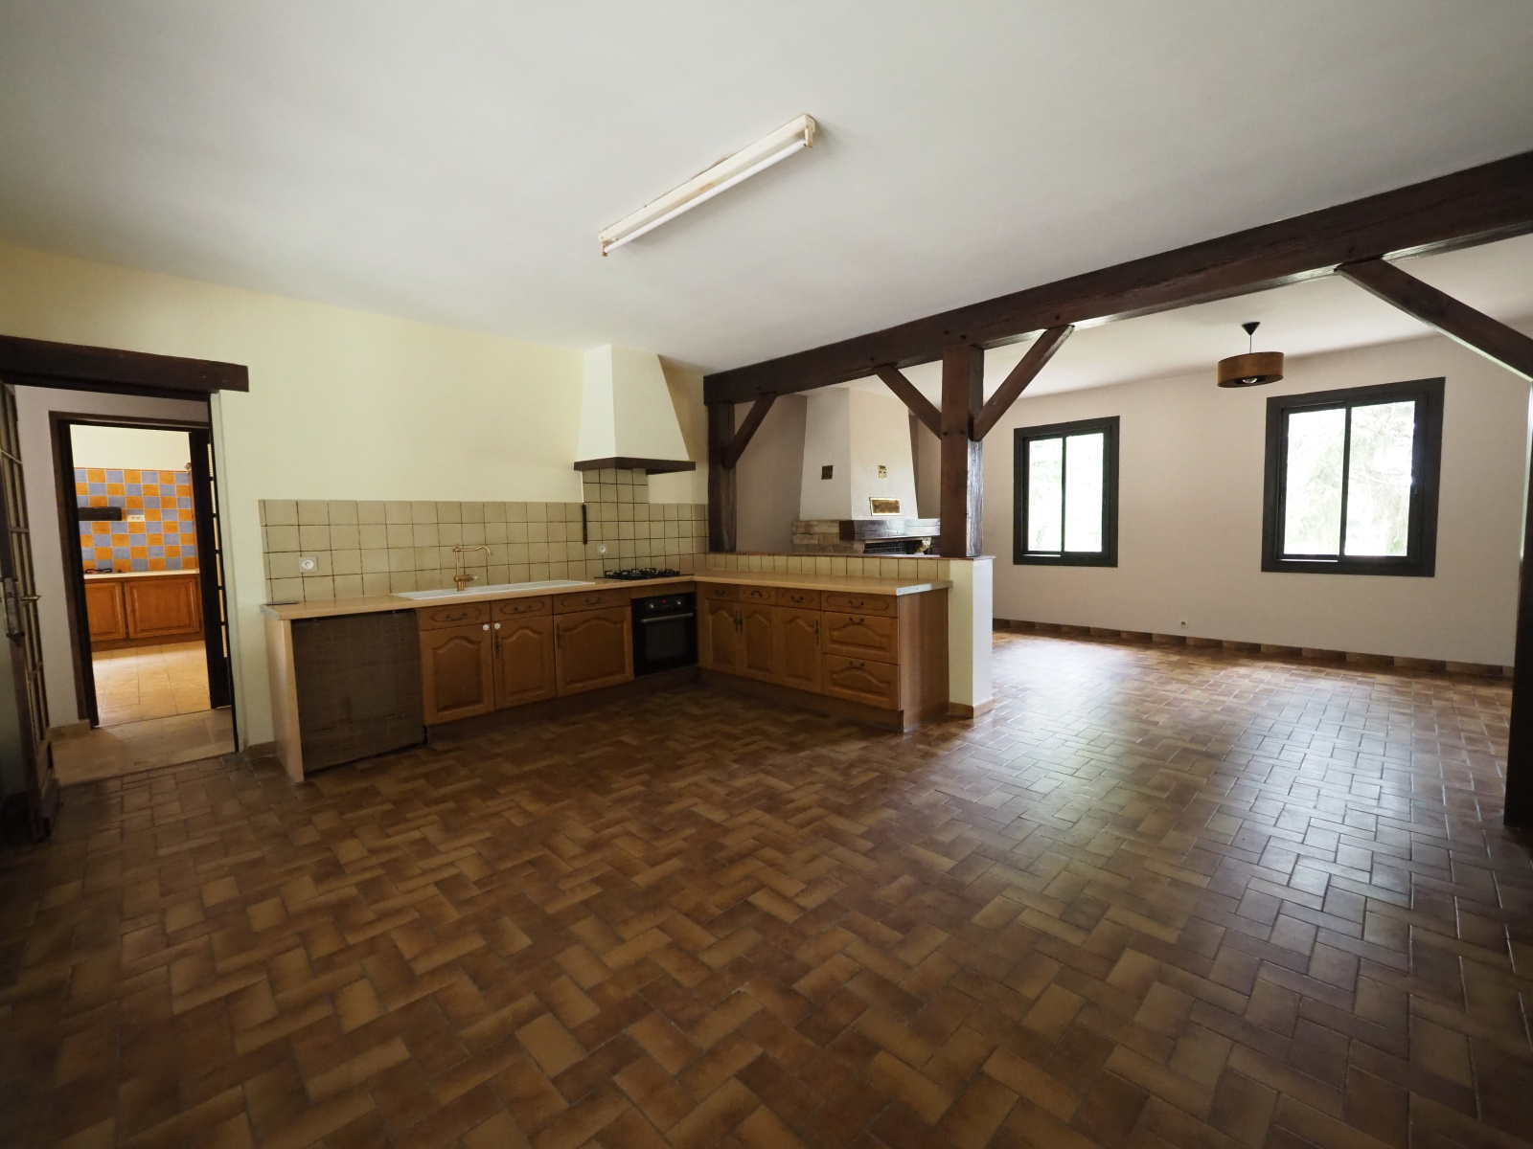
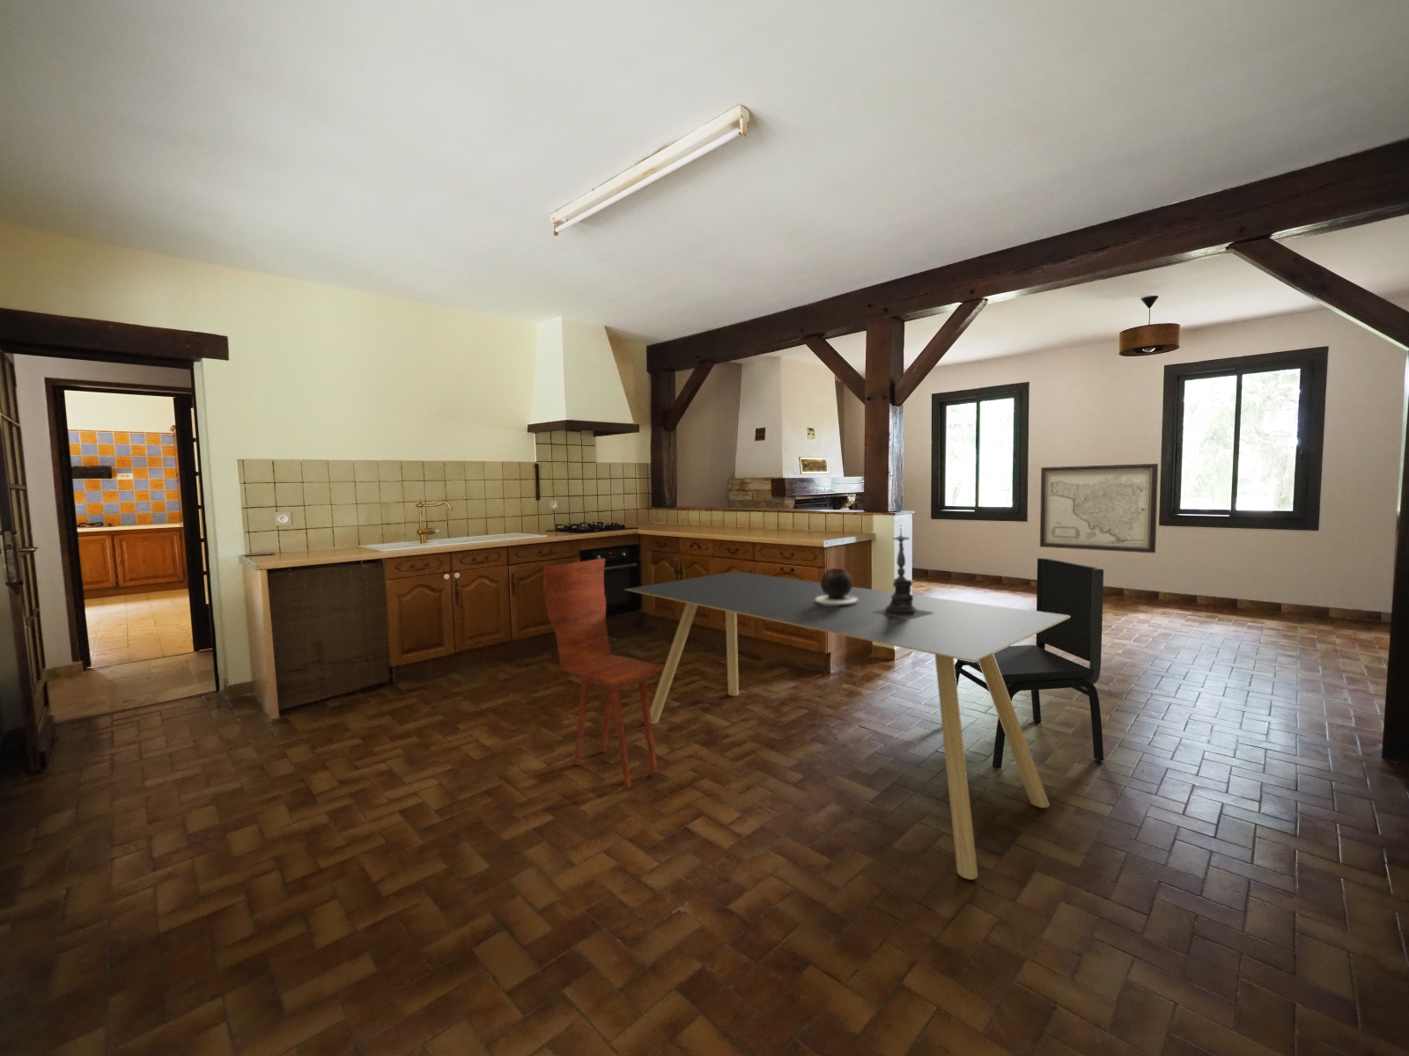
+ vase [815,568,858,607]
+ dining chair [543,558,663,789]
+ dining chair [954,557,1104,769]
+ dining table [625,570,1070,880]
+ wall art [1040,463,1159,555]
+ candle holder [871,524,933,620]
